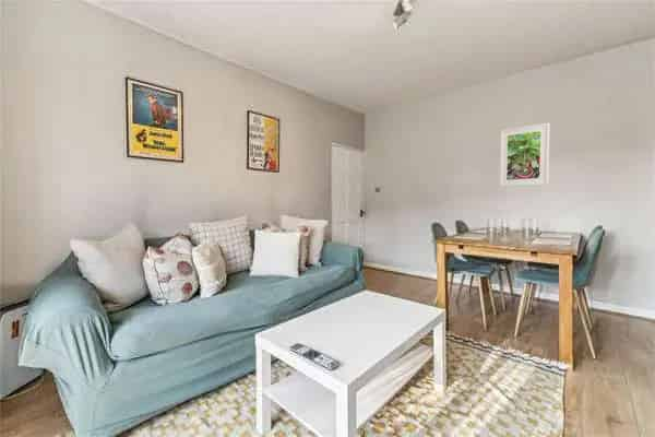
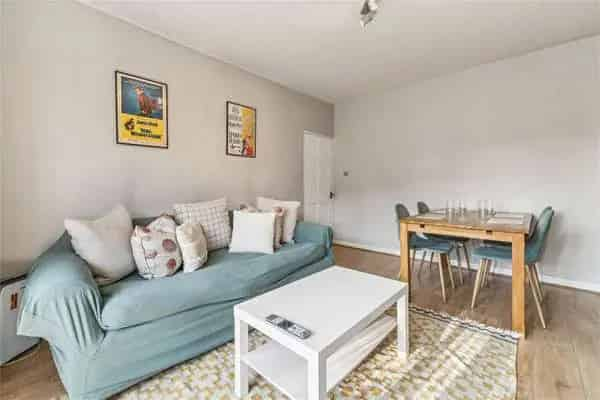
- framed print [498,122,550,188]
